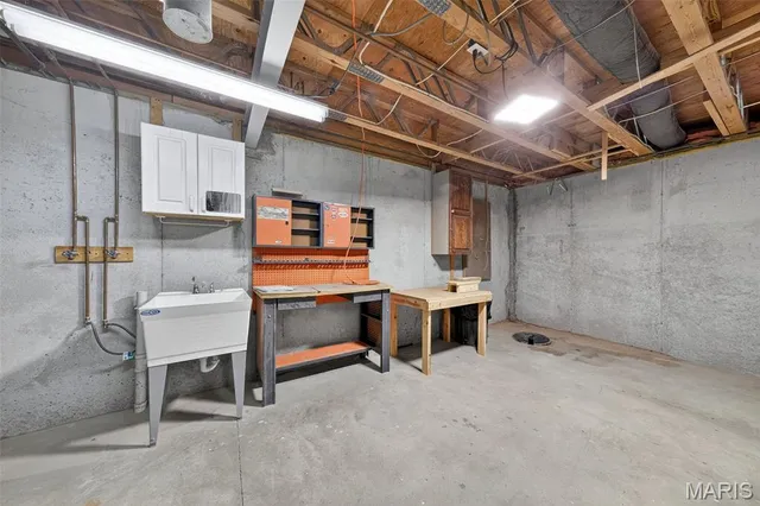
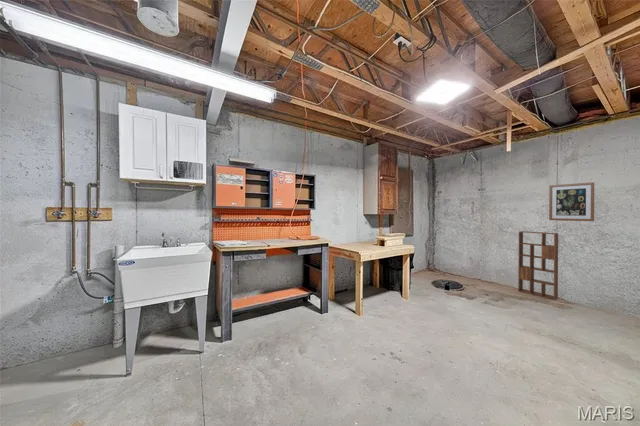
+ spice rack [517,230,559,301]
+ wall art [548,181,595,222]
